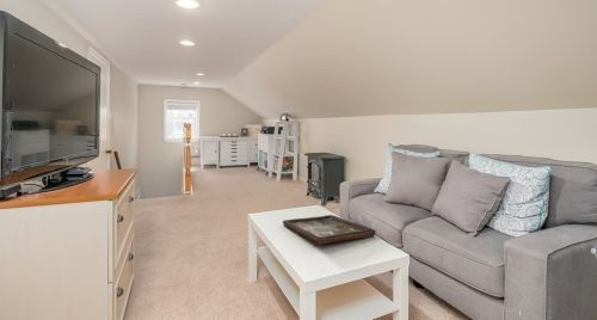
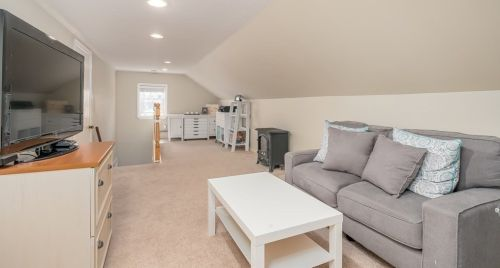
- decorative tray [282,214,377,245]
